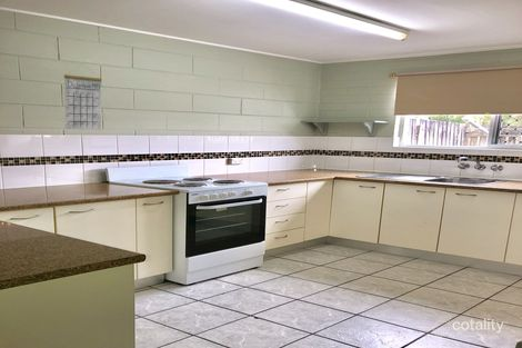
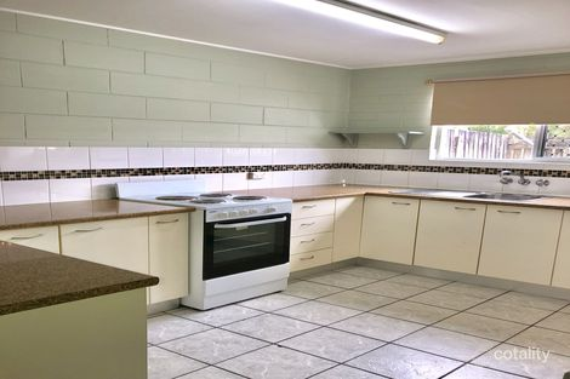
- calendar [63,64,102,130]
